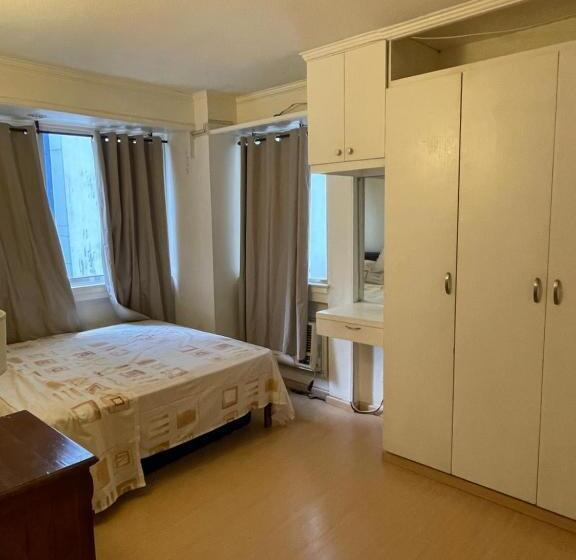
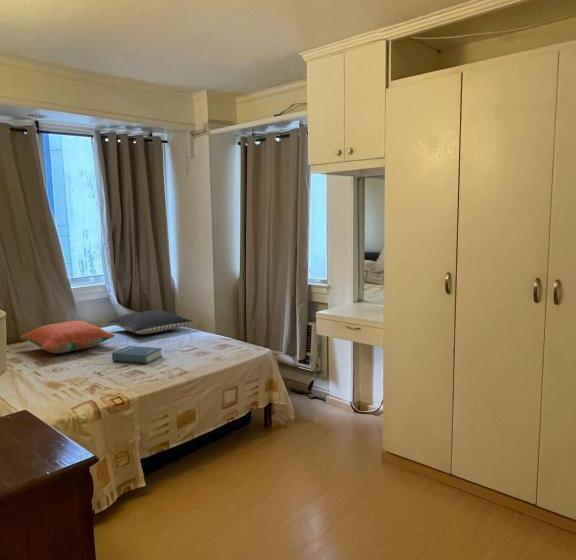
+ hardback book [111,345,163,365]
+ pillow [107,309,193,335]
+ pillow [20,319,116,354]
